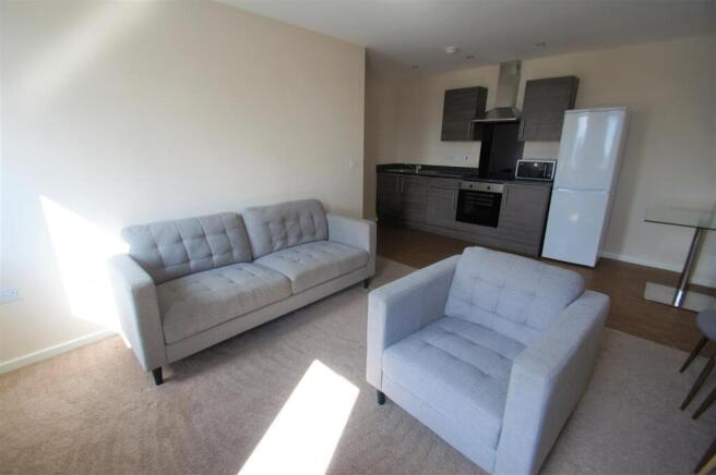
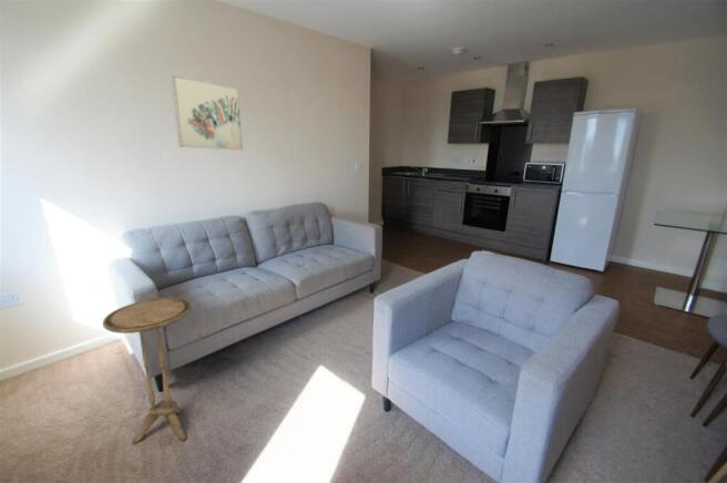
+ side table [102,297,193,444]
+ wall art [170,73,245,152]
